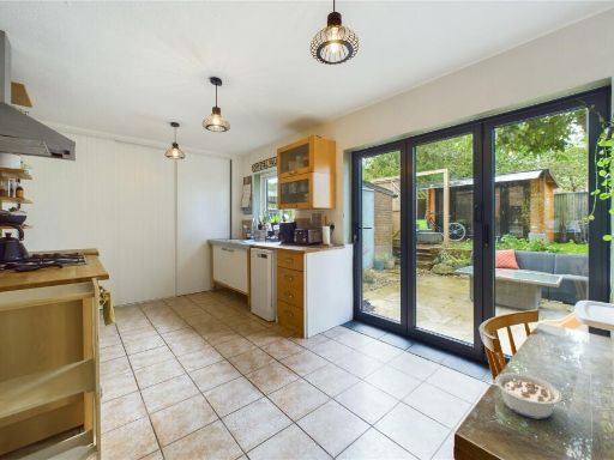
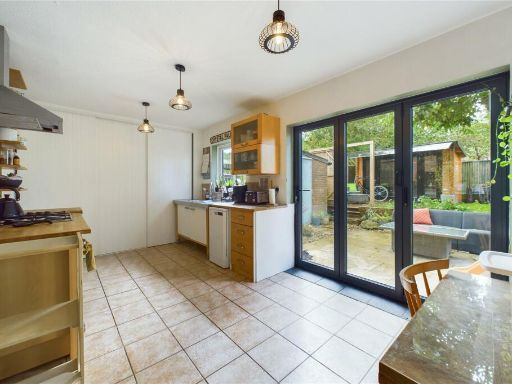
- legume [484,371,564,420]
